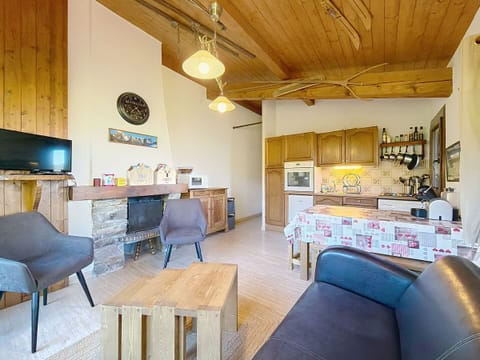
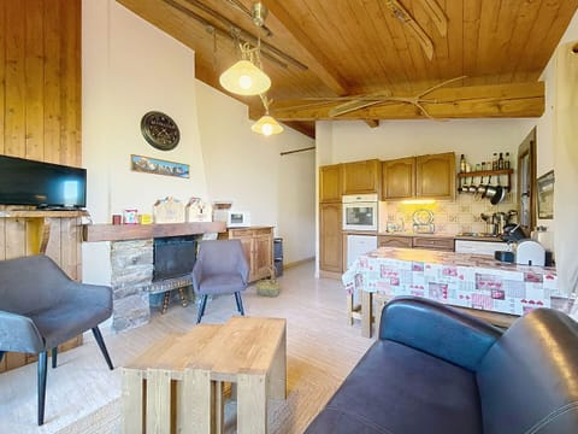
+ basket [255,264,281,298]
